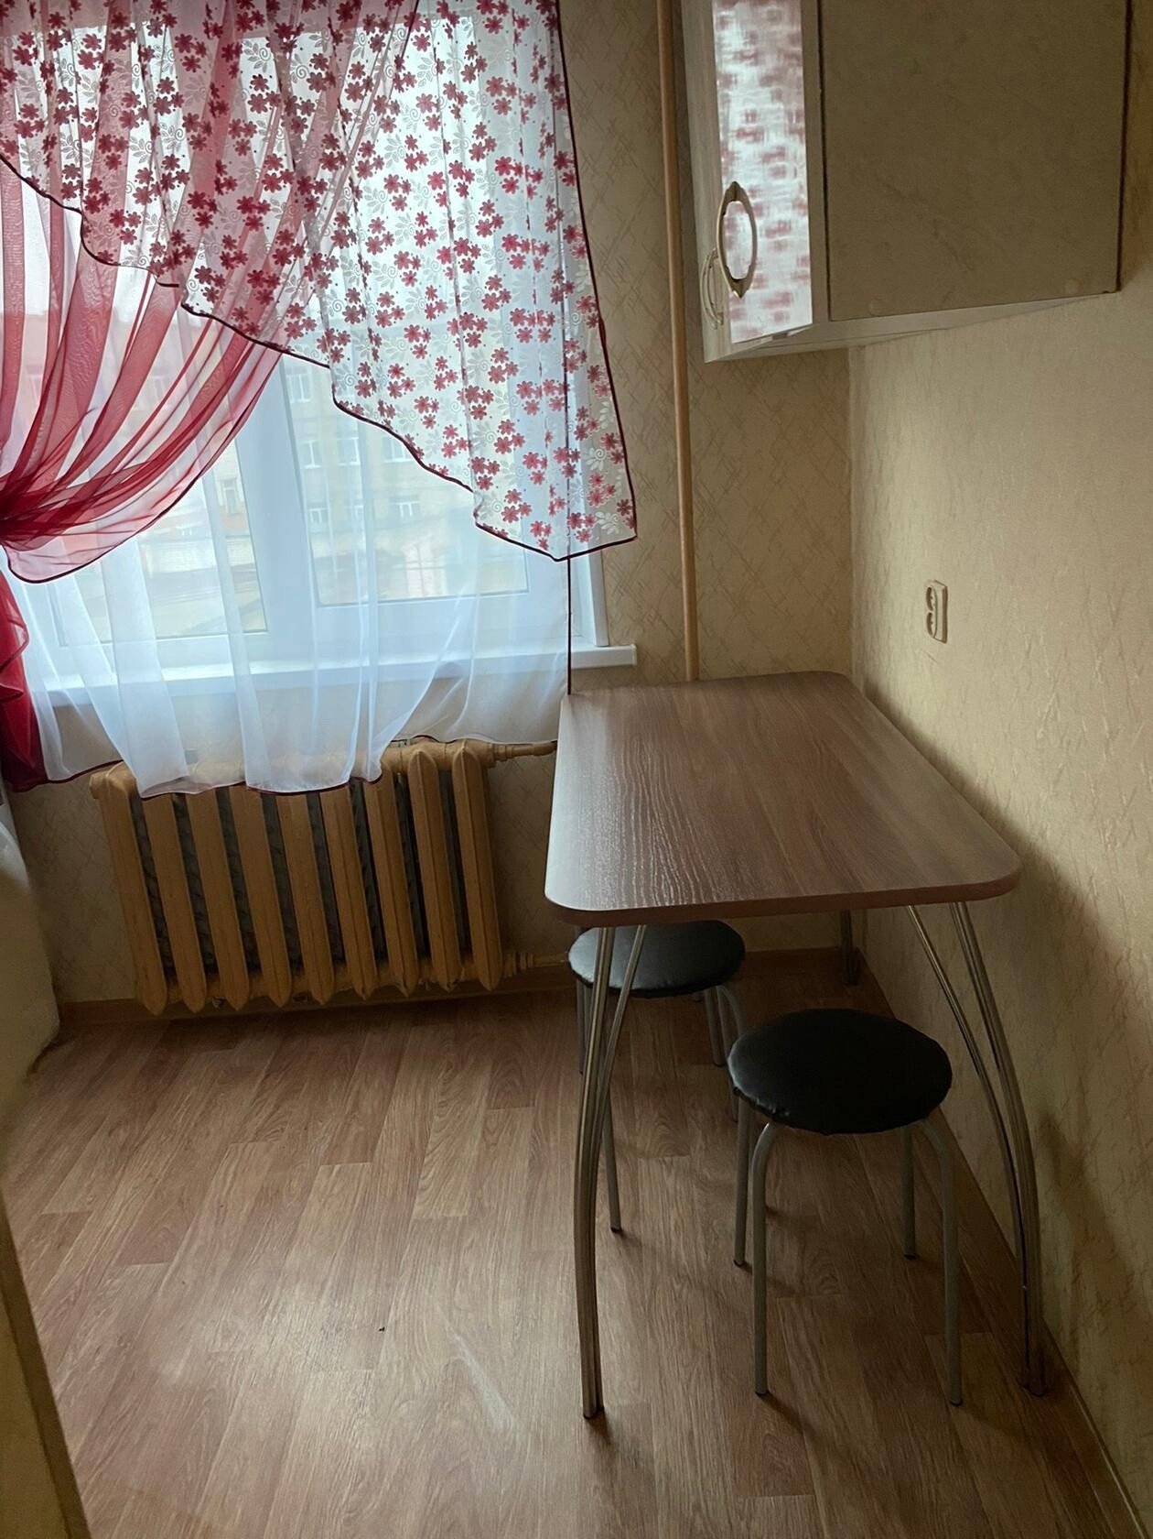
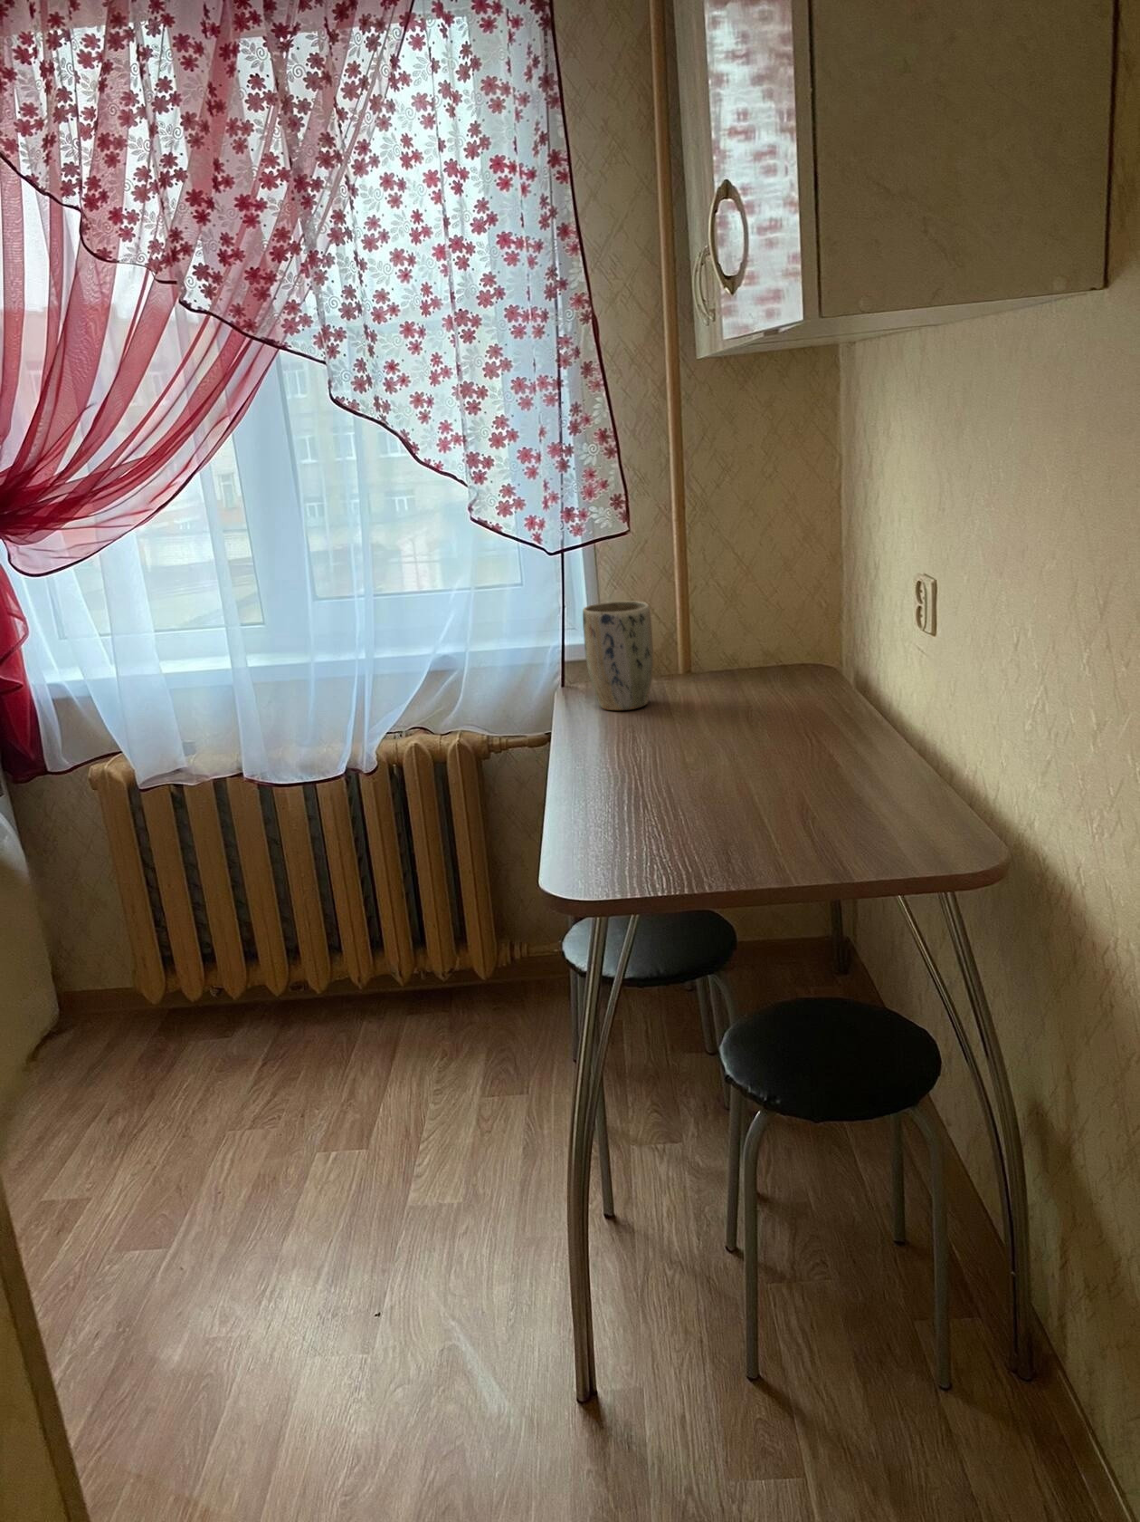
+ plant pot [582,600,654,711]
